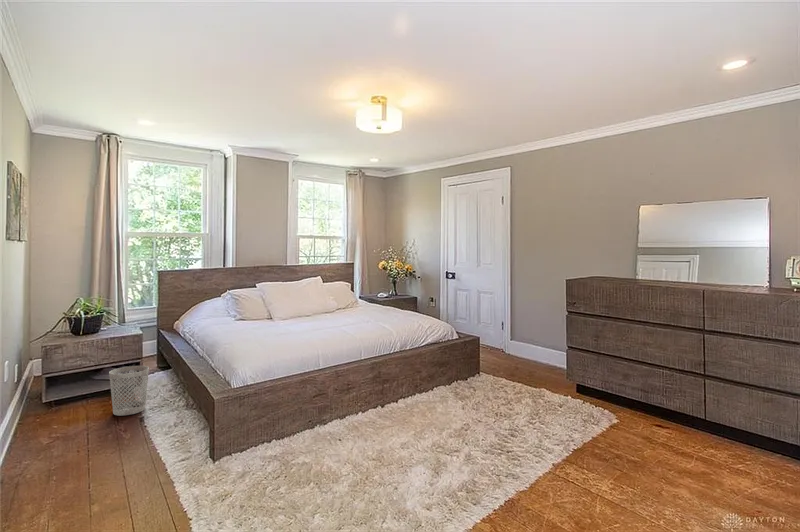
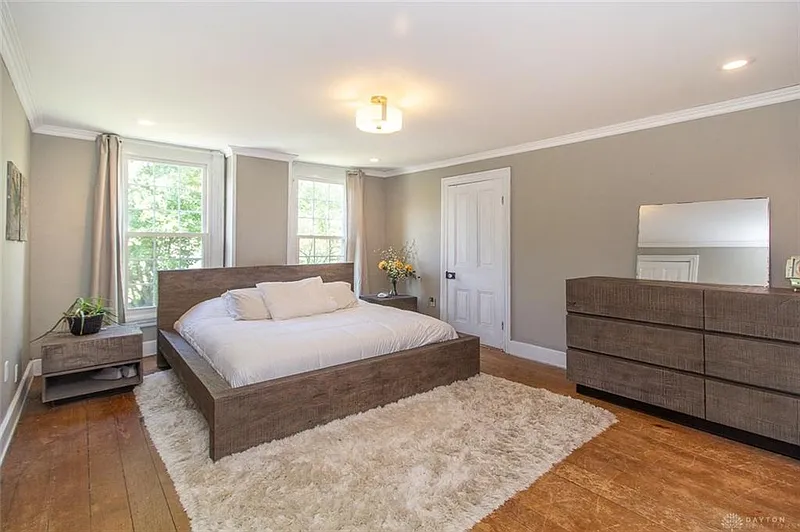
- wastebasket [108,365,150,417]
